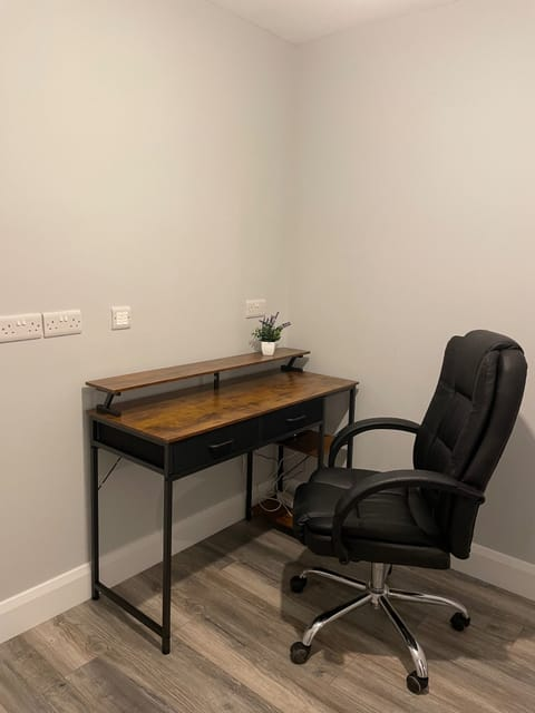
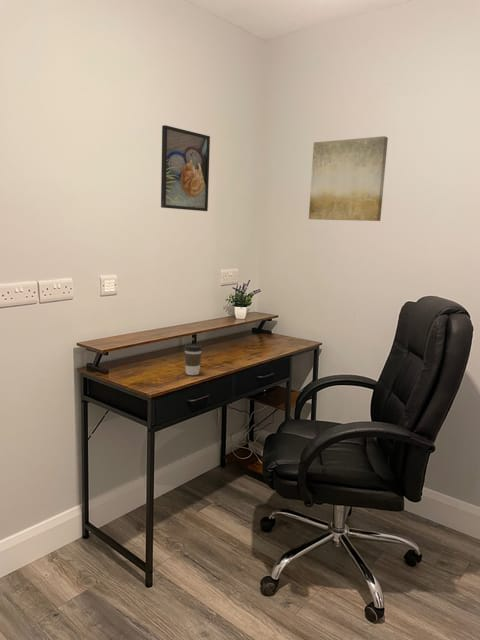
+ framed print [160,124,211,212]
+ coffee cup [183,343,203,376]
+ wall art [308,135,389,222]
